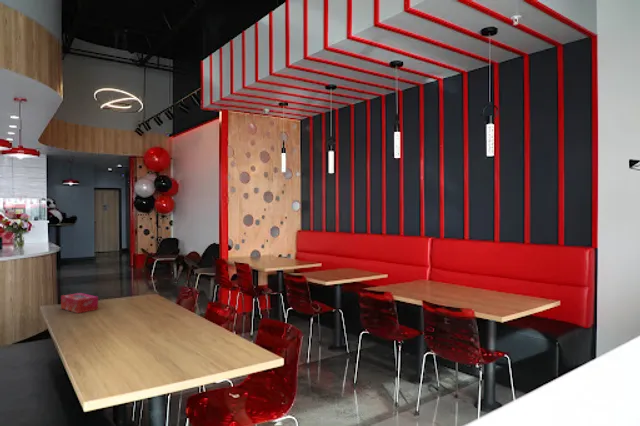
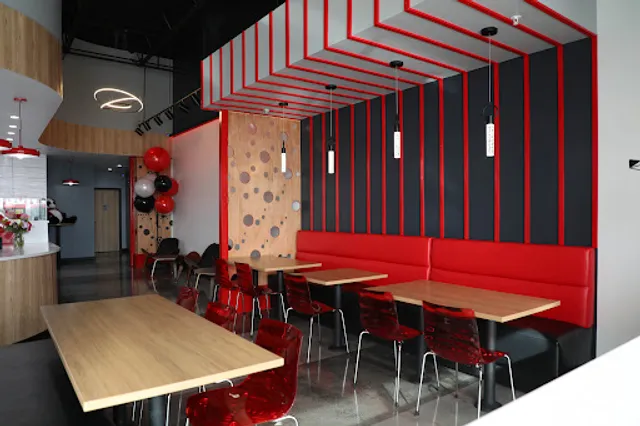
- tissue box [60,292,99,314]
